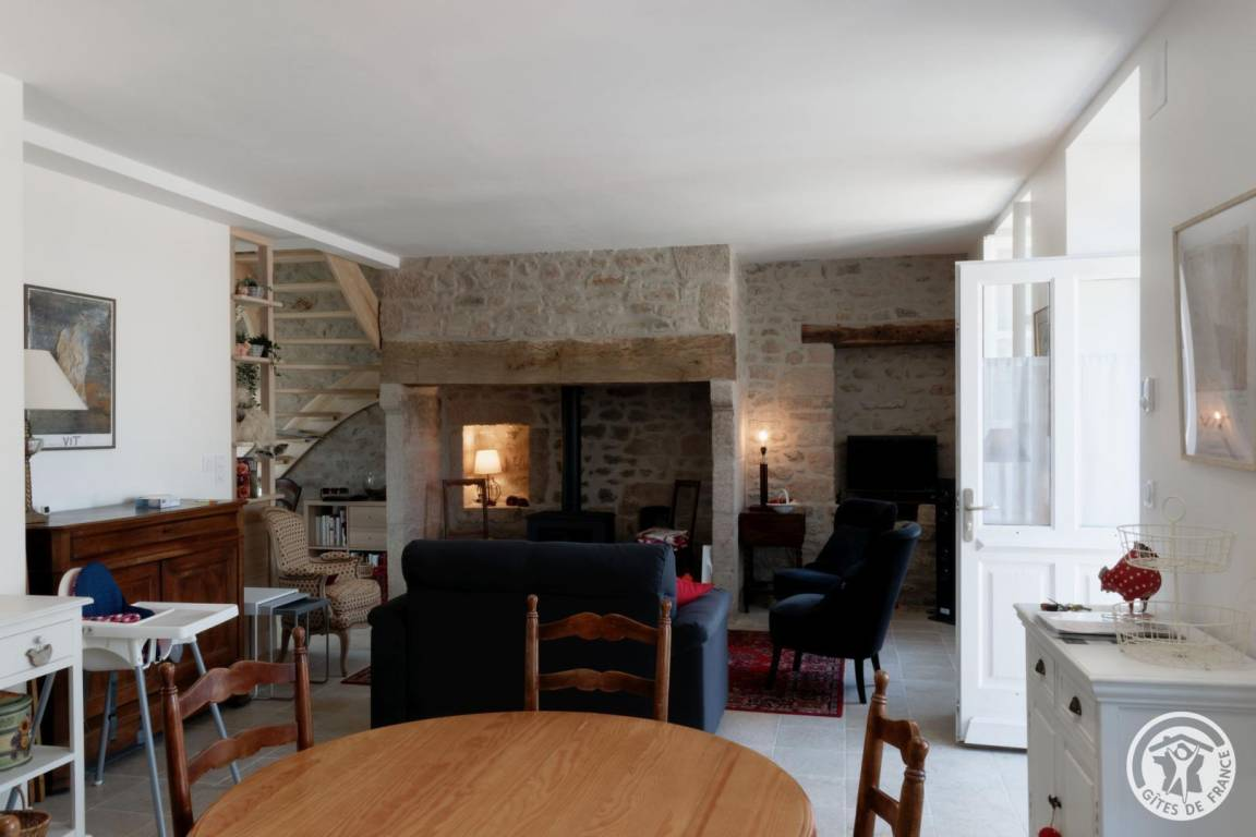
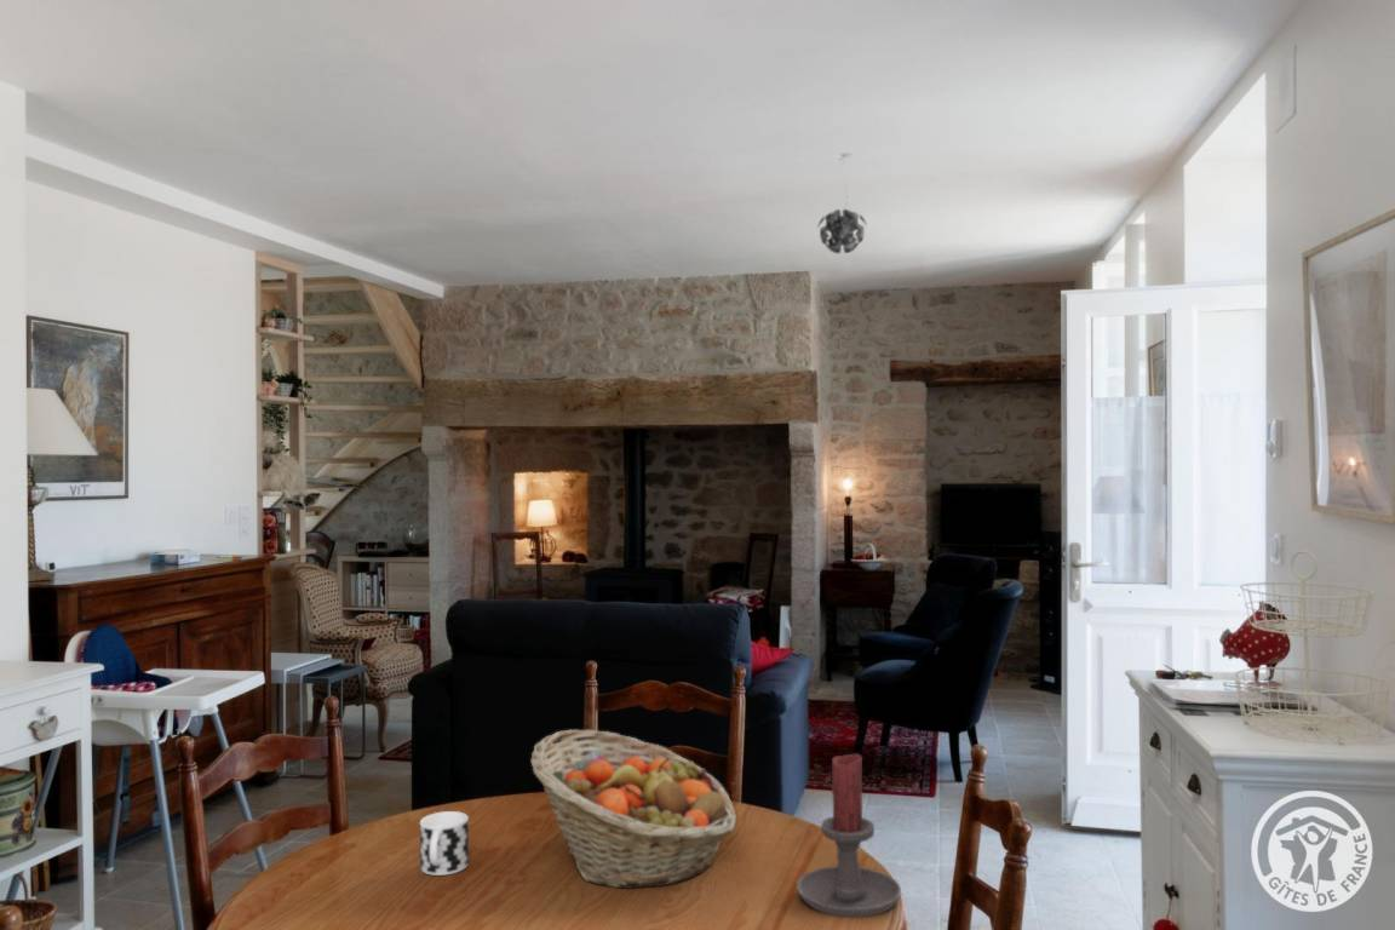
+ cup [419,810,470,877]
+ pendant light [816,151,868,254]
+ fruit basket [530,729,737,890]
+ candle holder [796,753,902,919]
